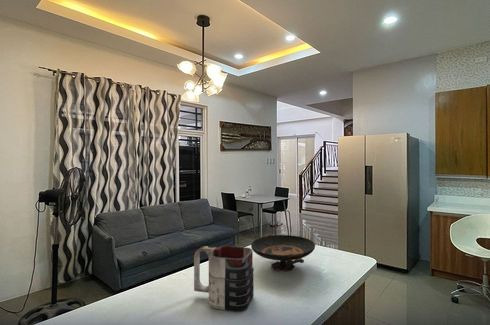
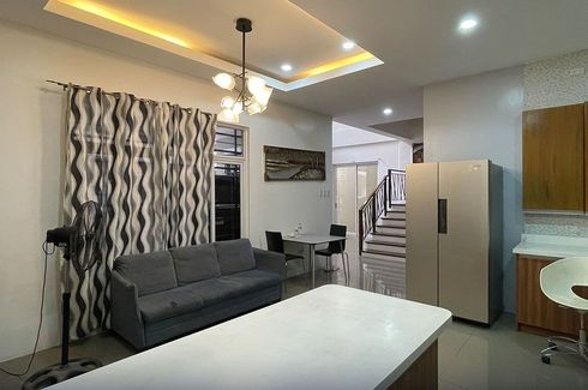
- mug [193,245,255,313]
- decorative bowl [250,233,316,272]
